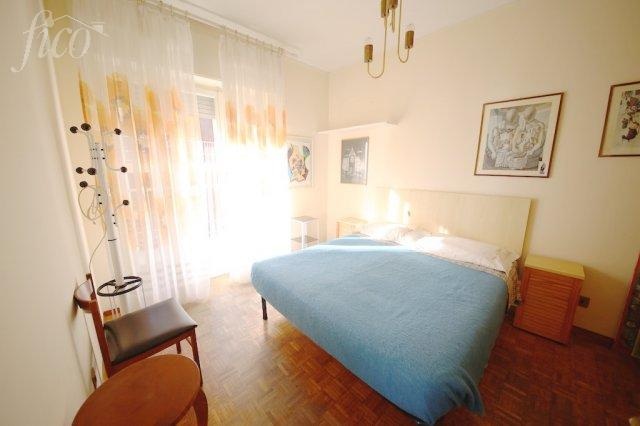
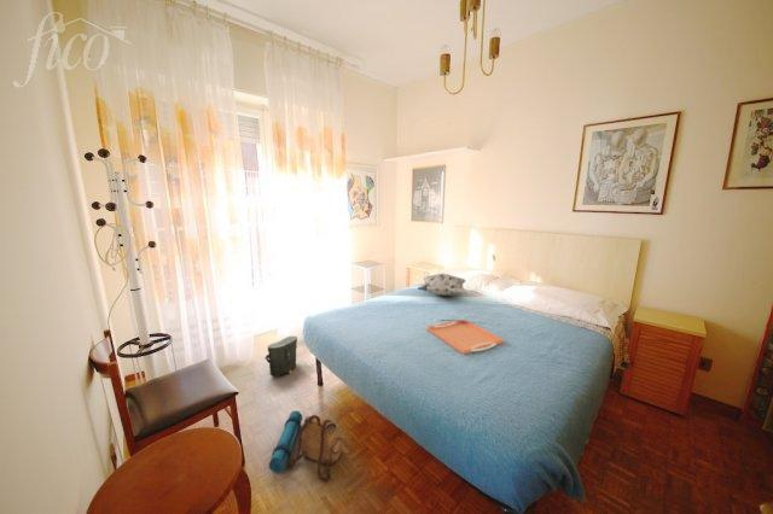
+ serving tray [425,319,505,356]
+ bag [263,335,298,378]
+ backpack [268,409,342,484]
+ decorative pillow [417,273,469,297]
